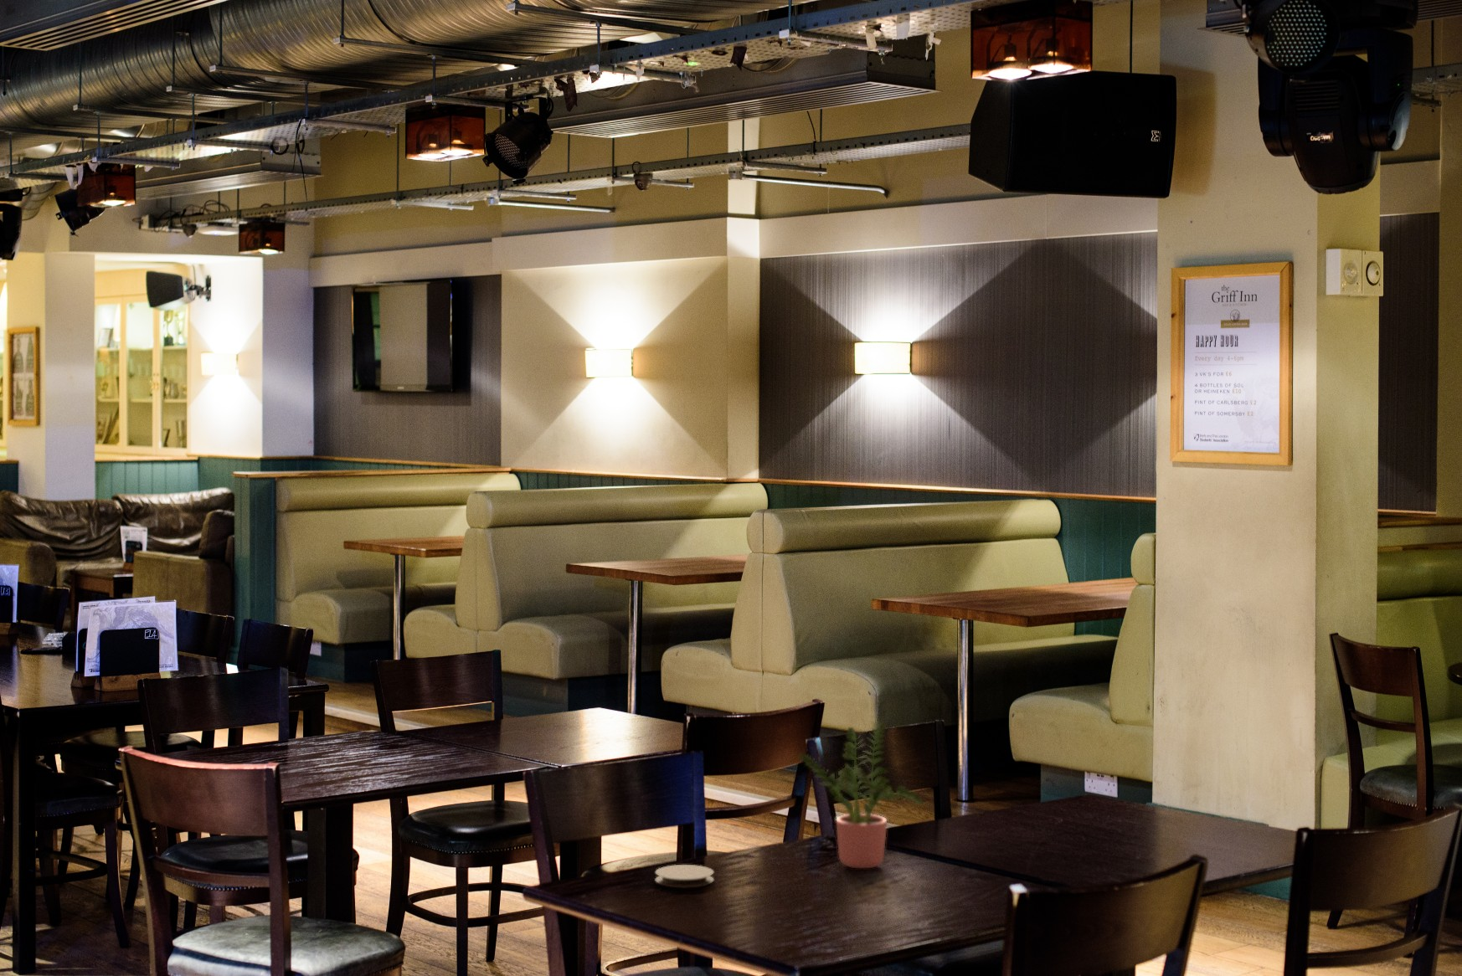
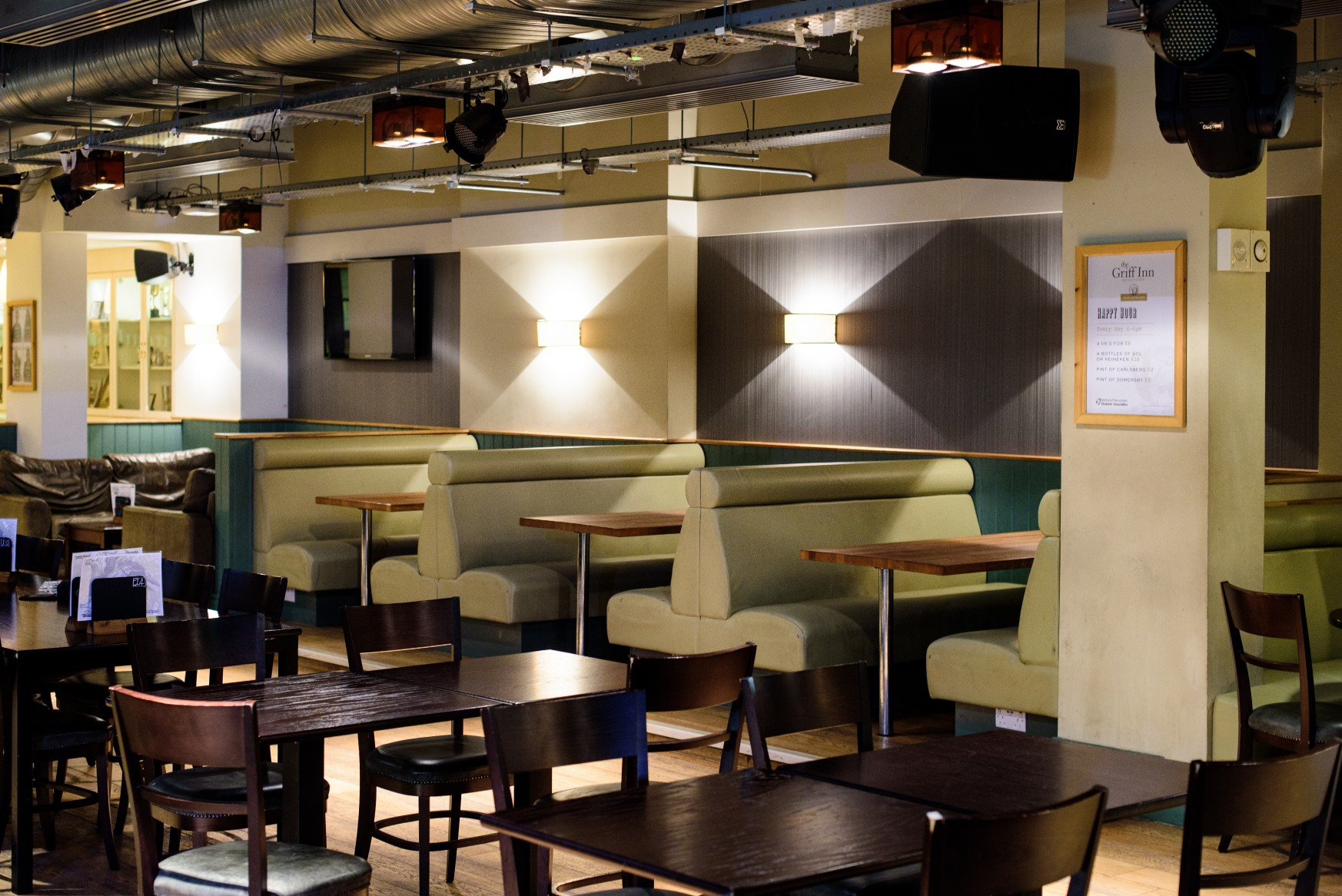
- potted plant [797,721,925,869]
- coaster [655,864,715,888]
